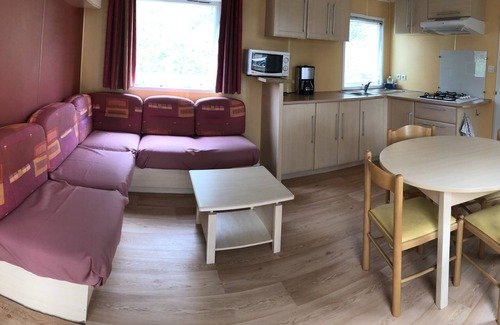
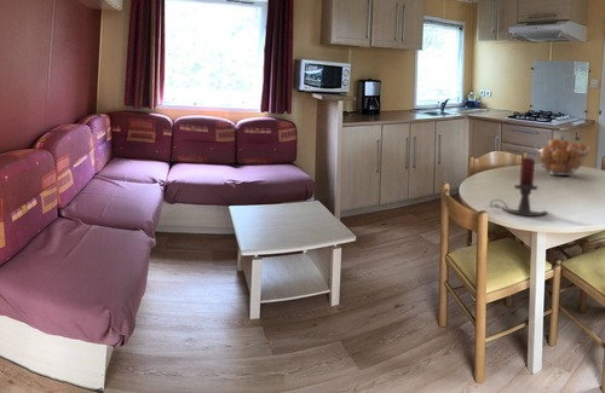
+ fruit basket [534,138,592,177]
+ candle holder [489,156,548,218]
